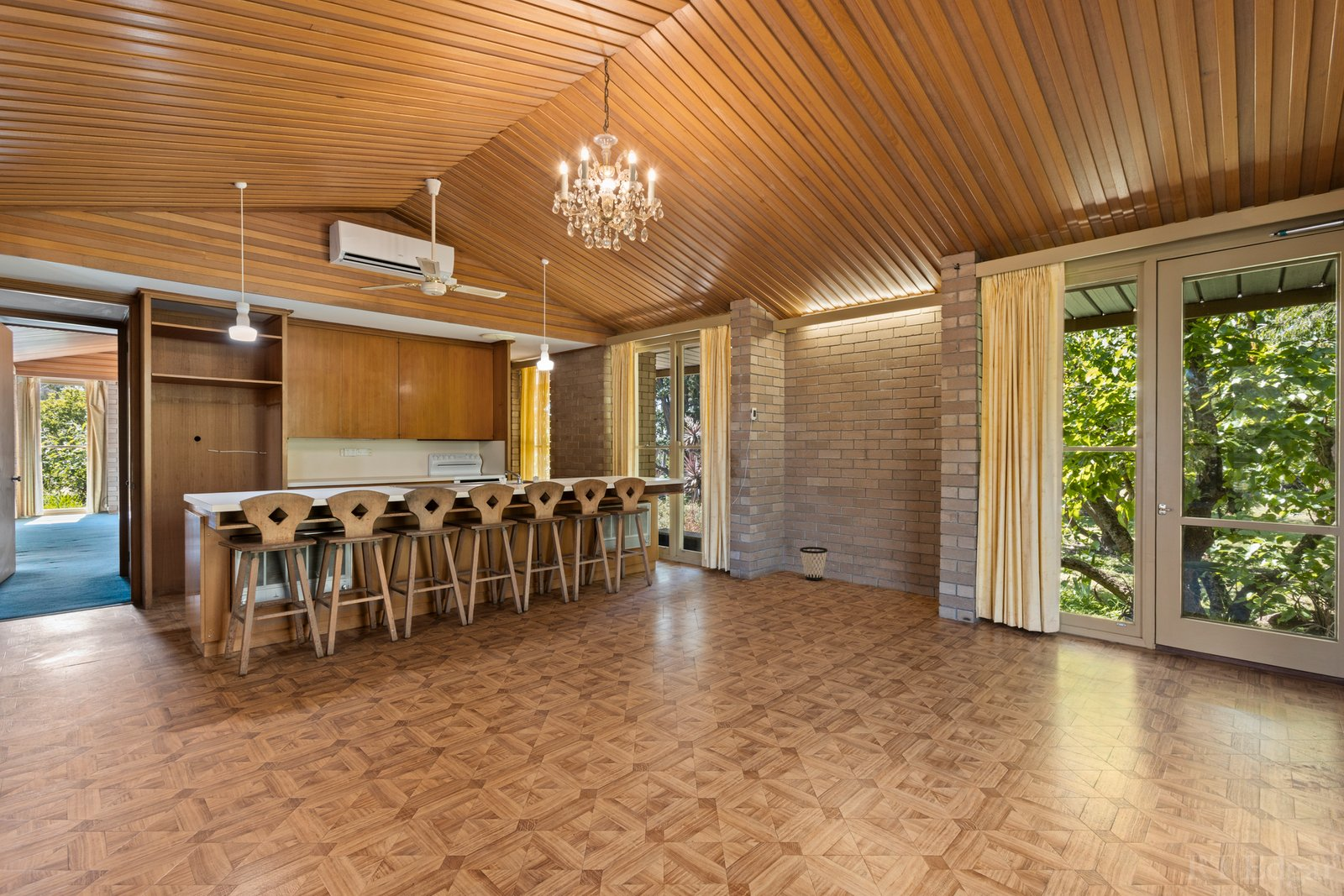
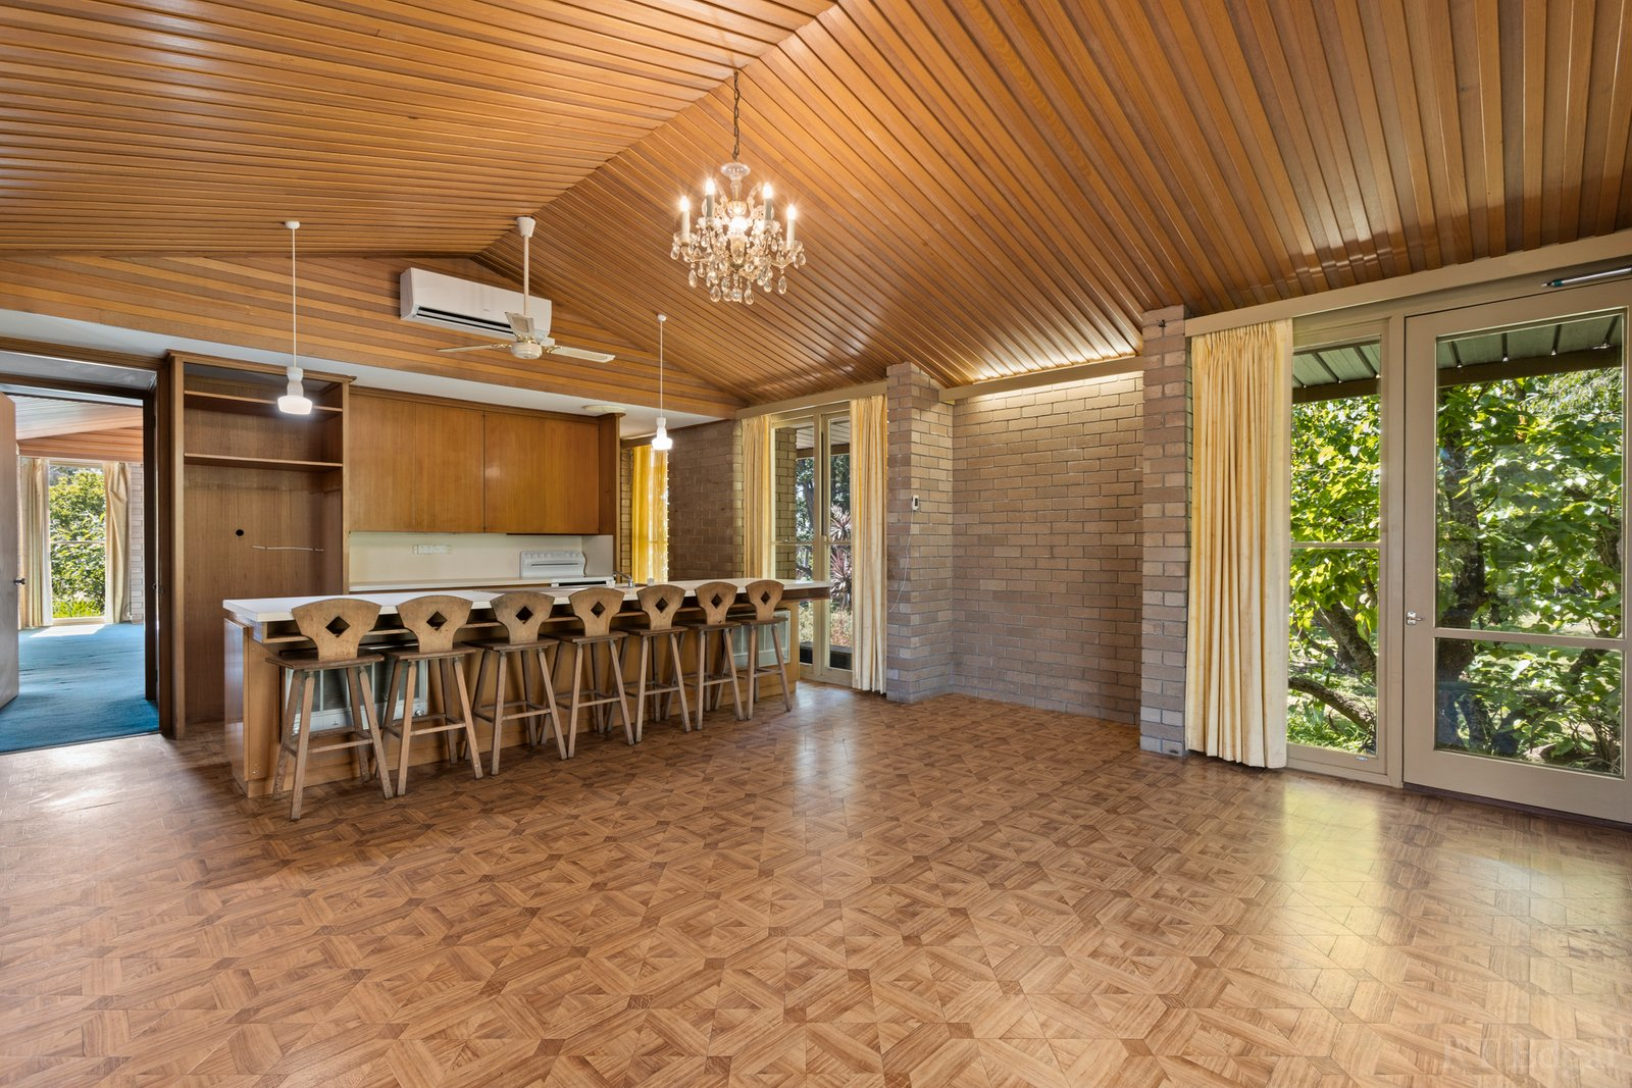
- wastebasket [799,546,828,581]
